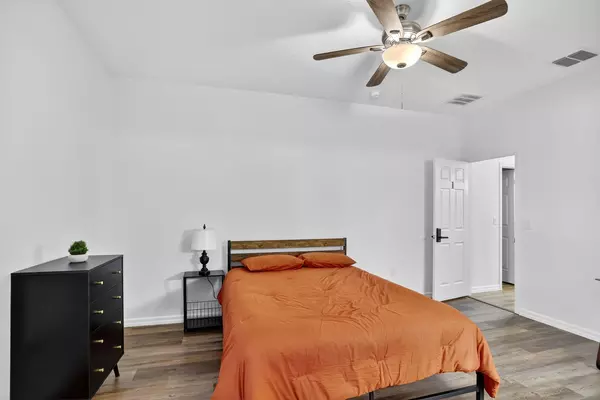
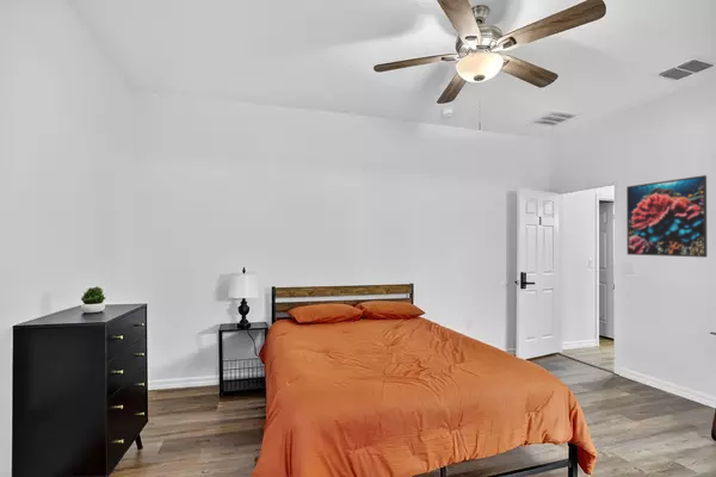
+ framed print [625,174,708,259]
